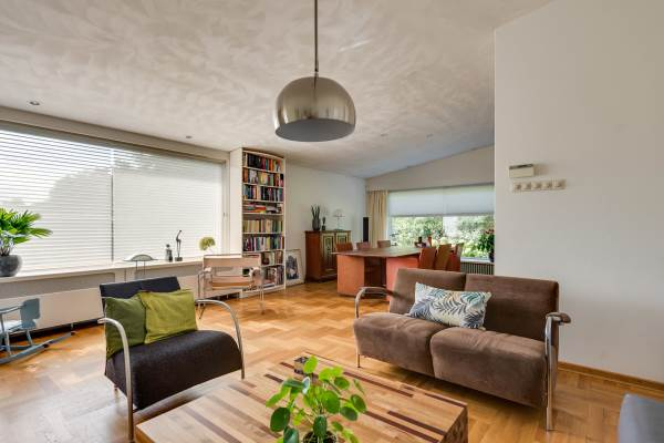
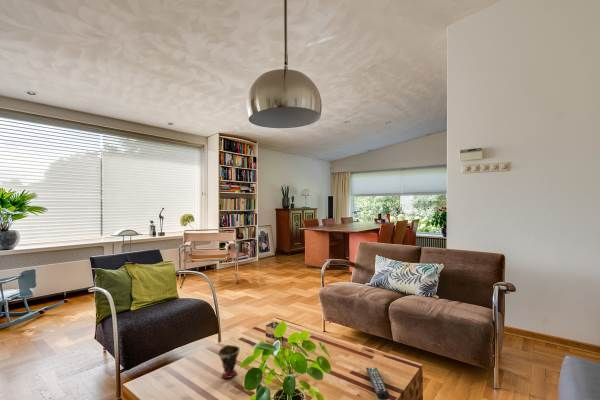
+ cup [218,344,241,379]
+ remote control [365,367,390,400]
